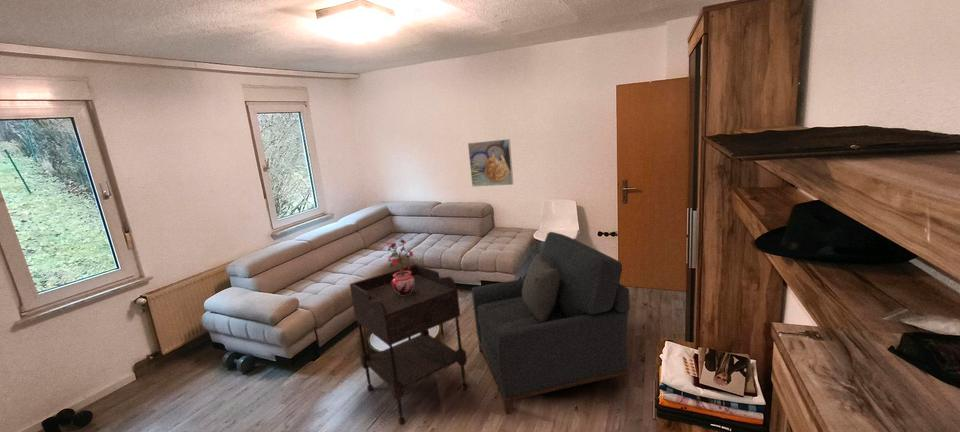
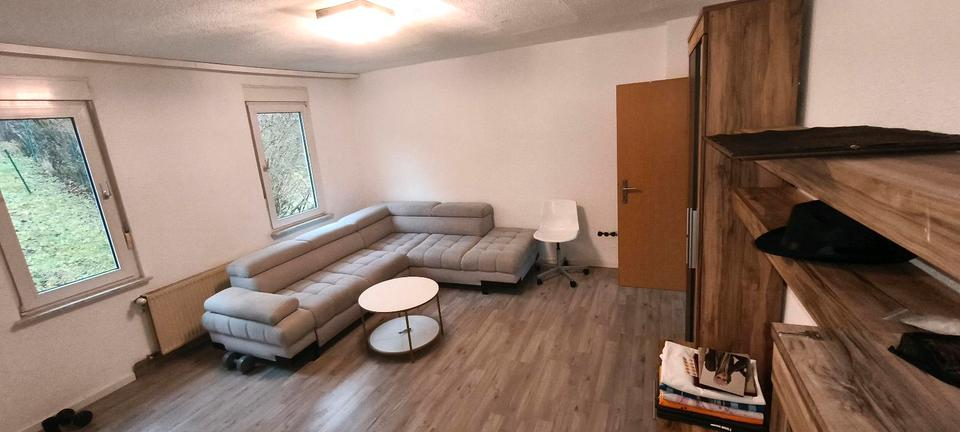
- potted plant [385,238,414,295]
- armchair [471,231,631,416]
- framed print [467,138,514,188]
- side table [349,263,469,426]
